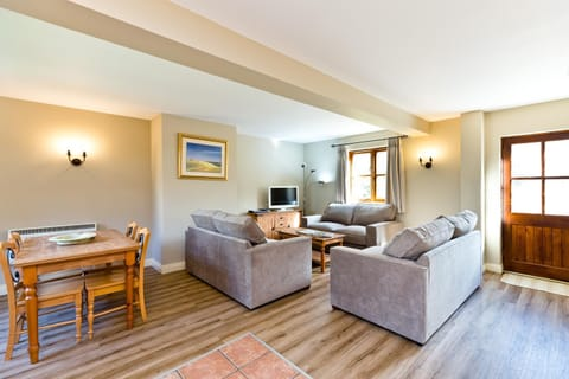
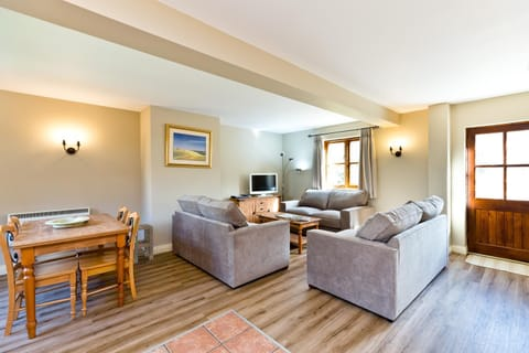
+ side table [132,223,154,265]
